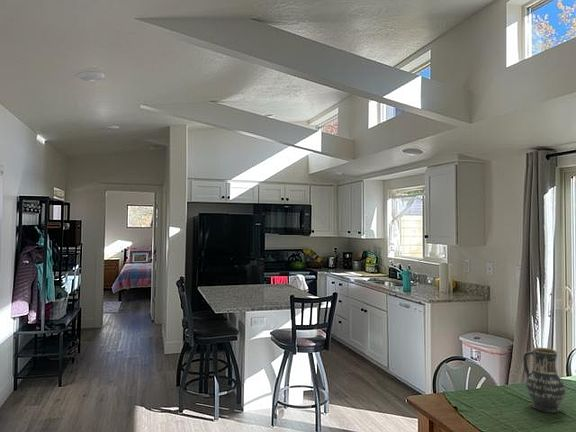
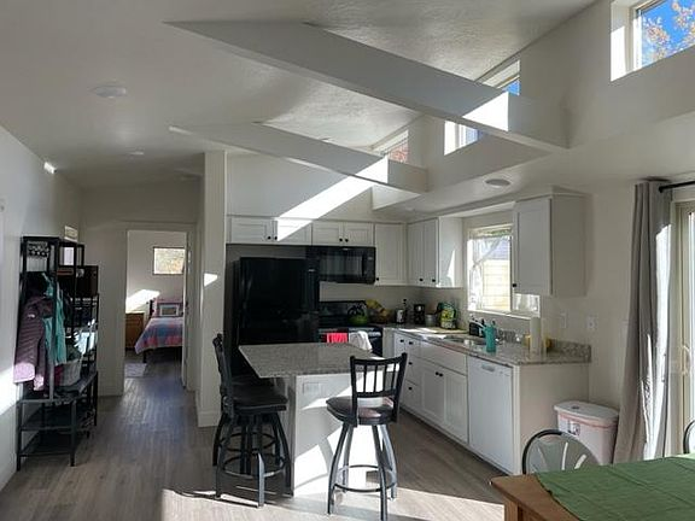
- vase [522,347,566,414]
